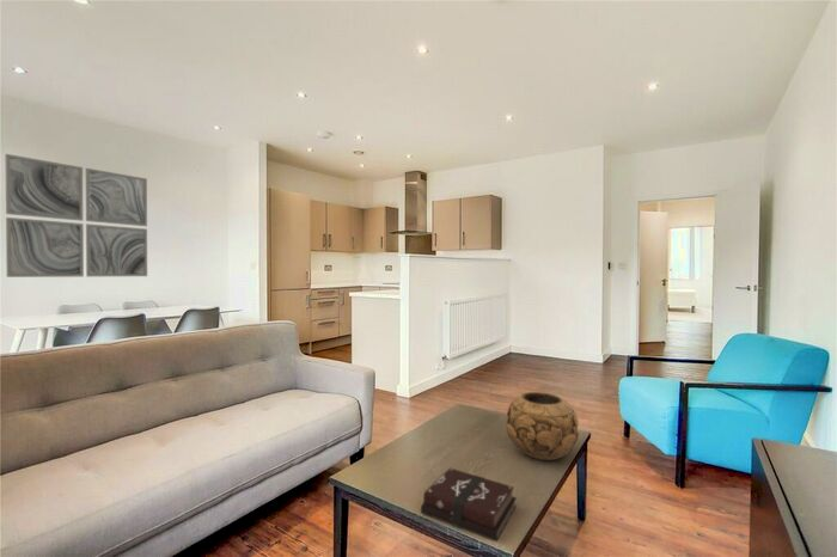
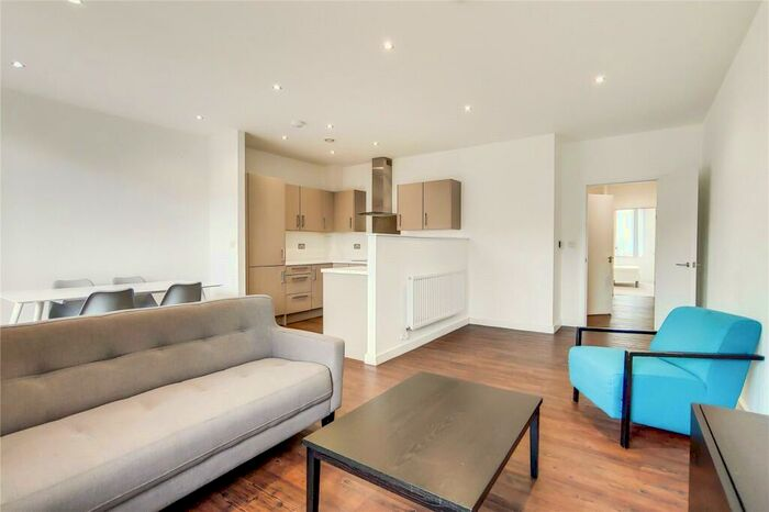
- wall art [4,153,148,278]
- decorative bowl [505,391,580,461]
- hardback book [420,467,518,543]
